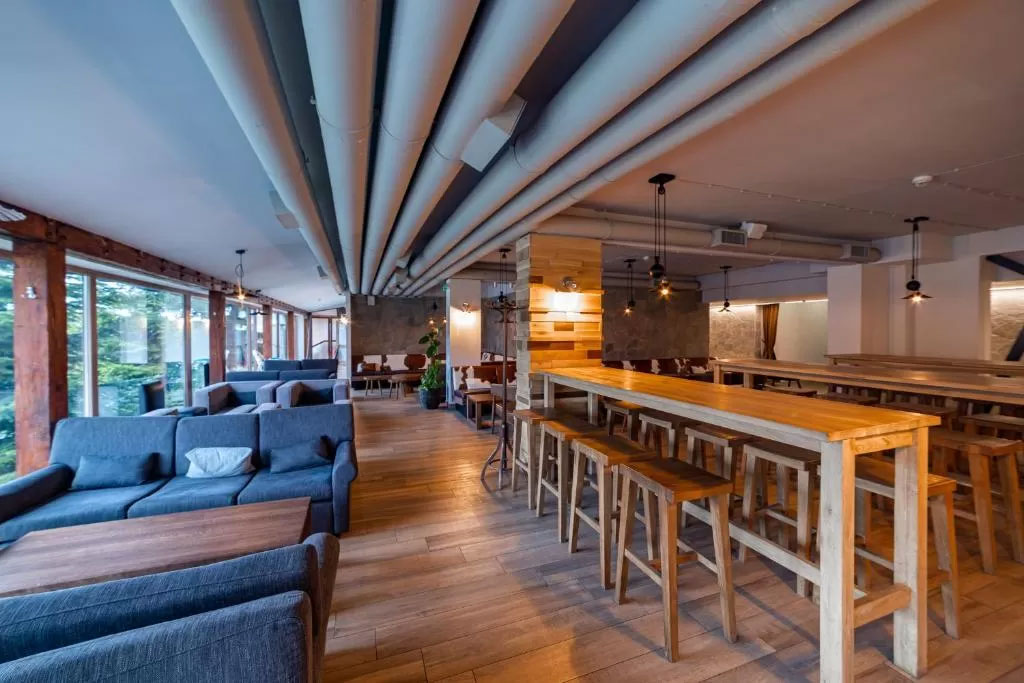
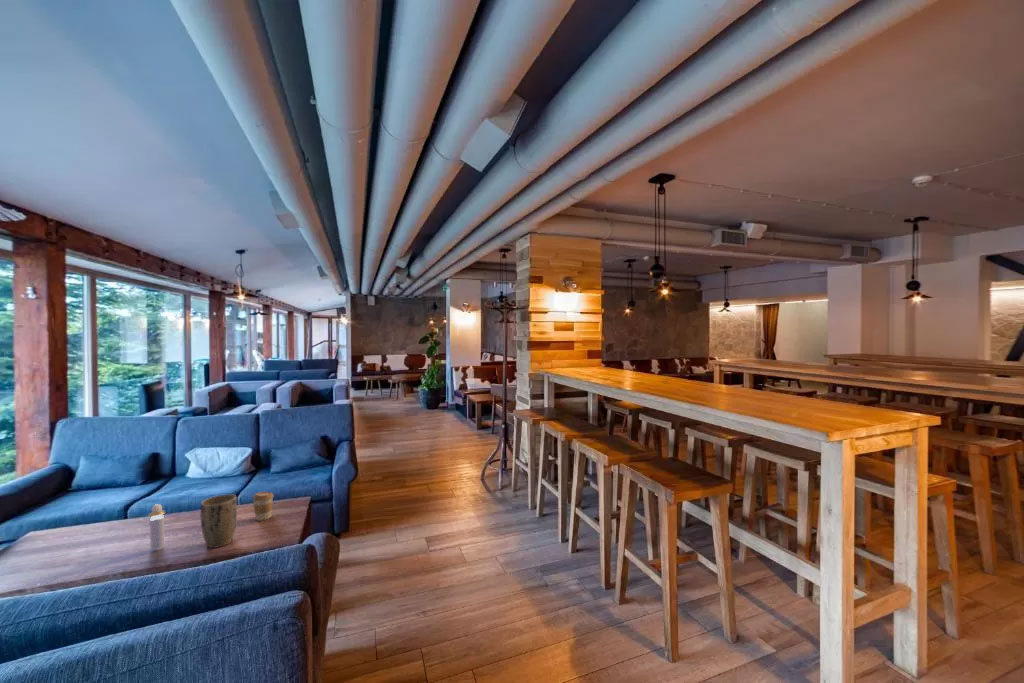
+ plant pot [200,493,238,549]
+ coffee cup [252,491,275,522]
+ perfume bottle [147,503,166,551]
